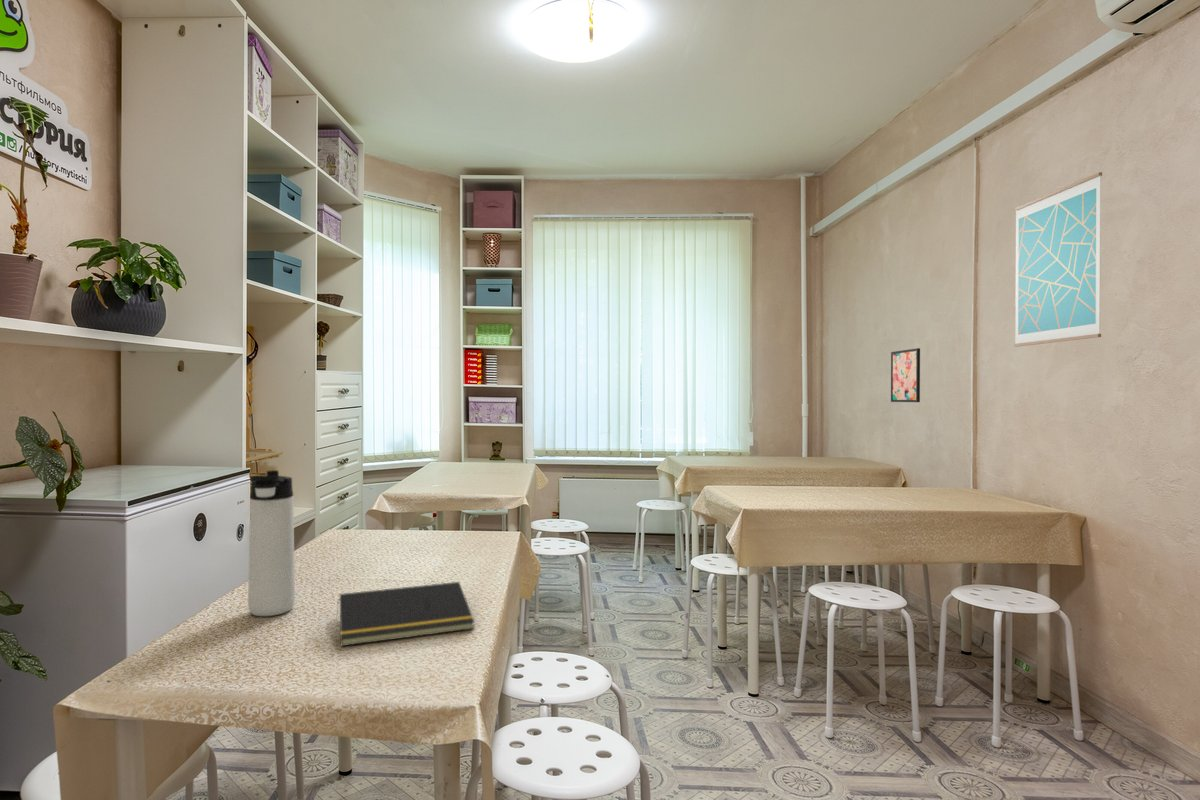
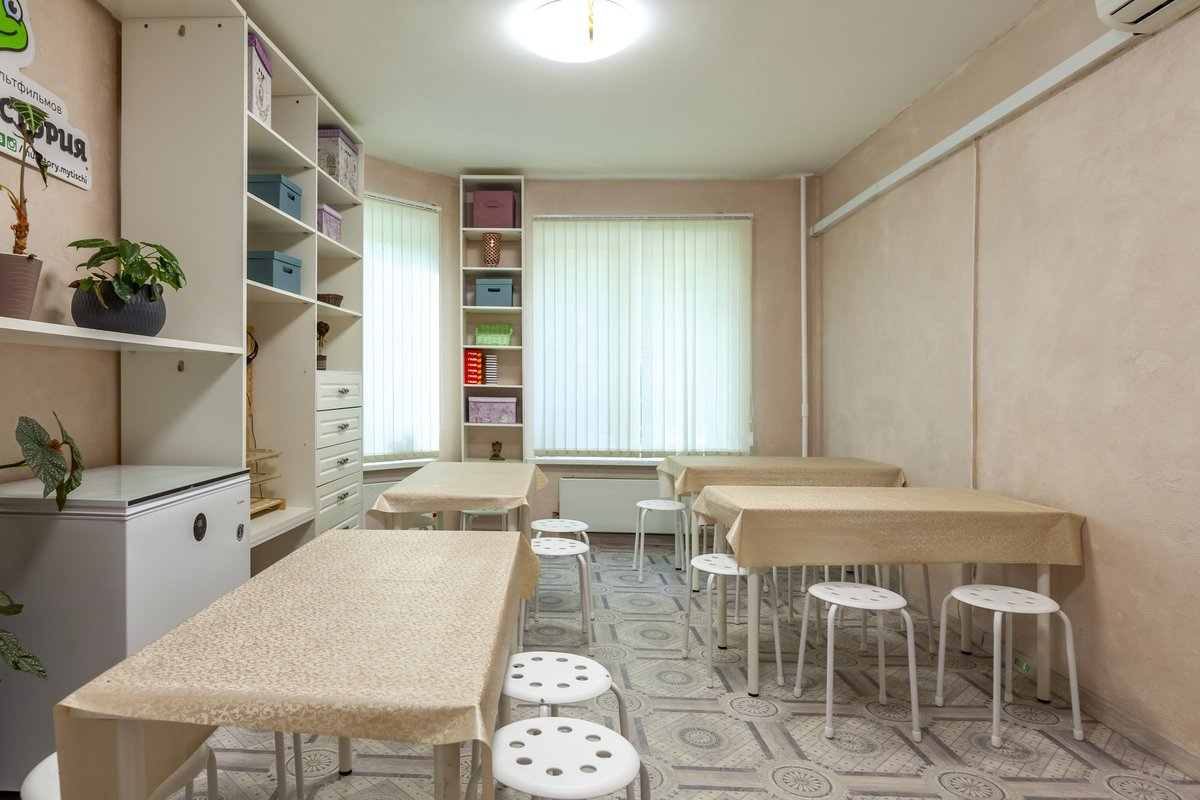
- wall art [890,347,921,403]
- wall art [1013,171,1103,348]
- thermos bottle [247,469,296,617]
- notepad [335,581,476,647]
